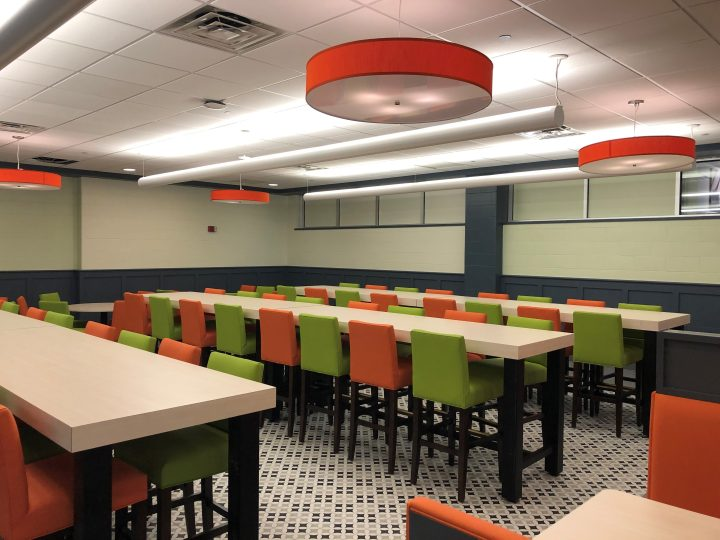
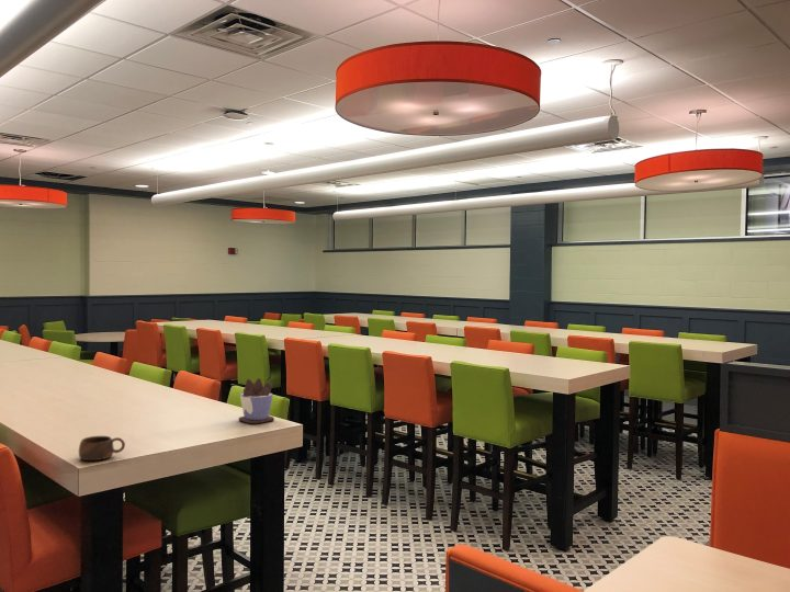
+ cup [78,435,126,462]
+ cup [238,377,275,425]
